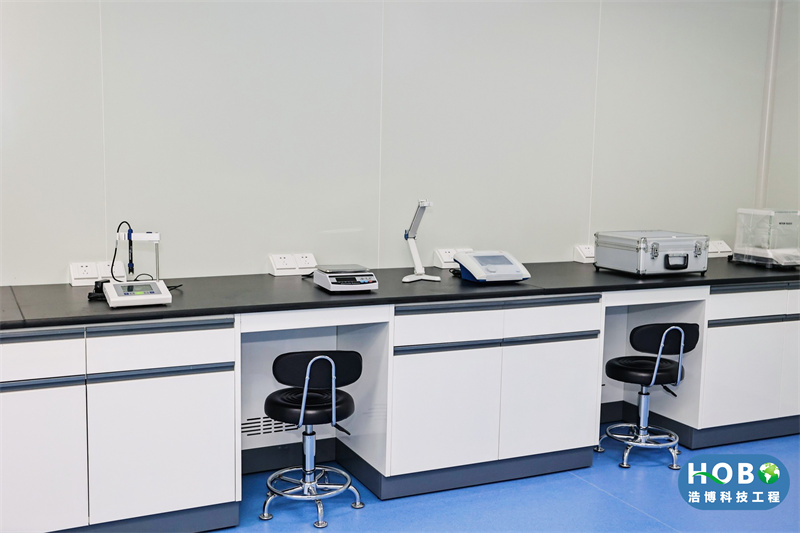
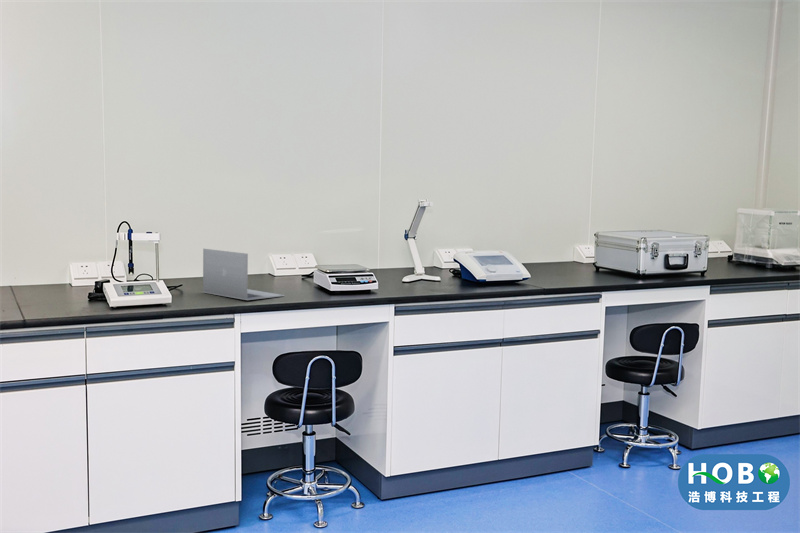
+ laptop [202,248,285,301]
